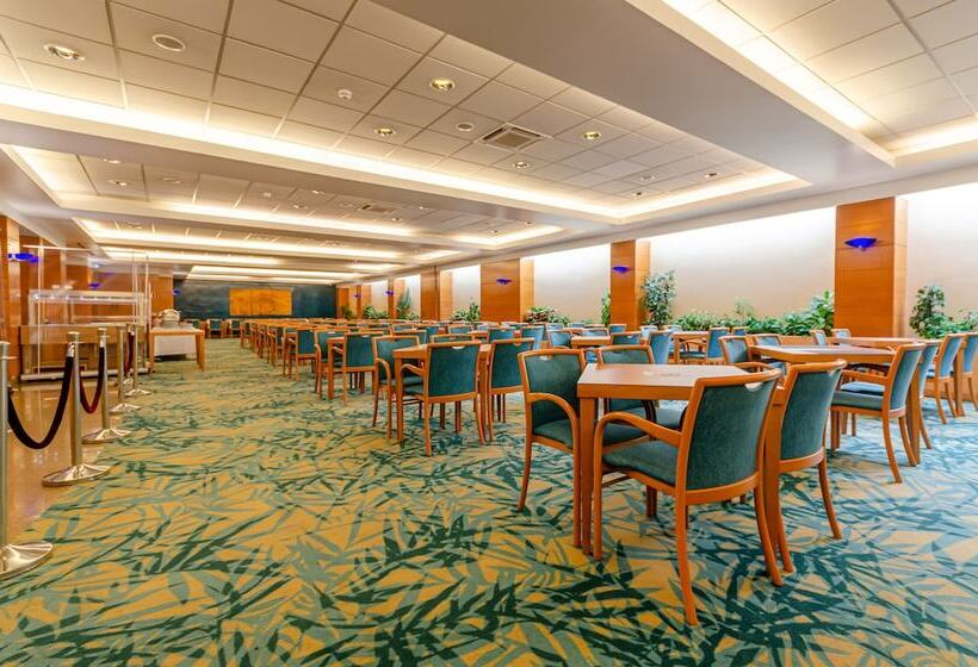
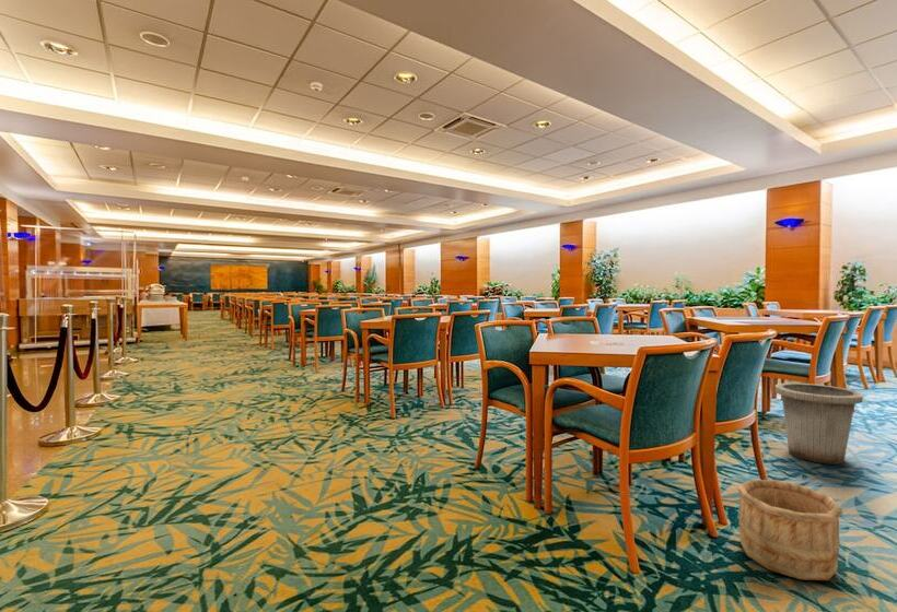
+ trash can [774,382,864,466]
+ wooden bucket [735,479,843,581]
